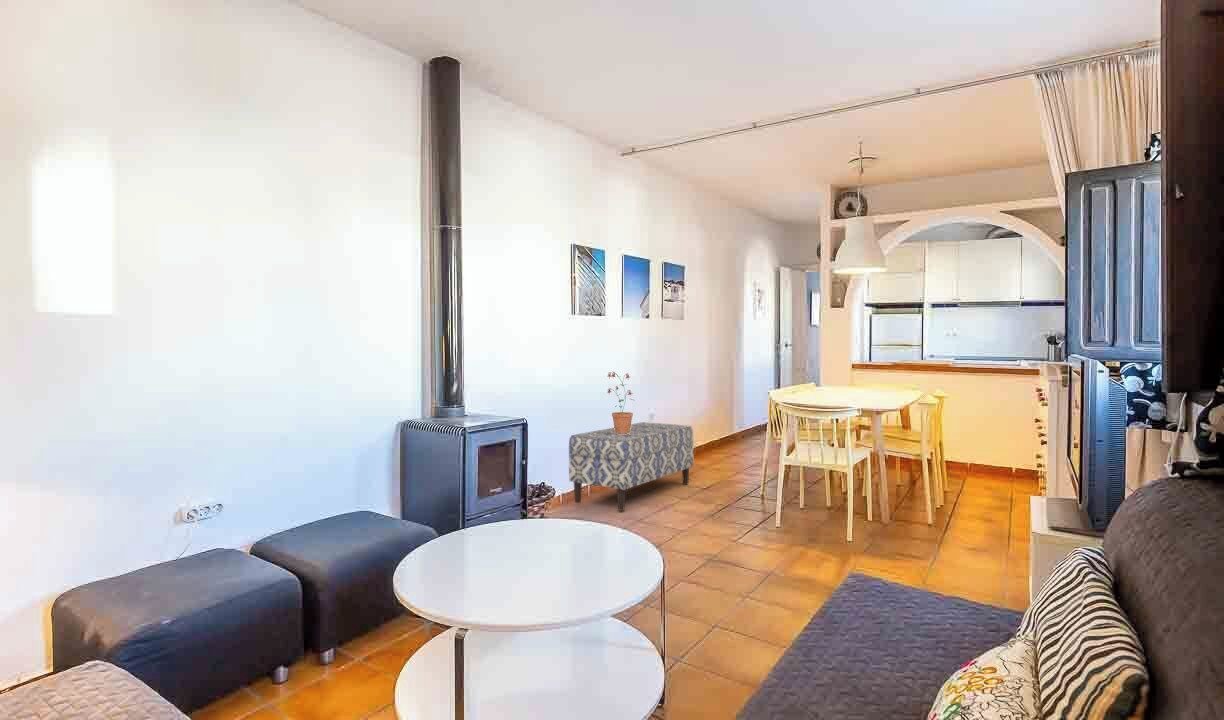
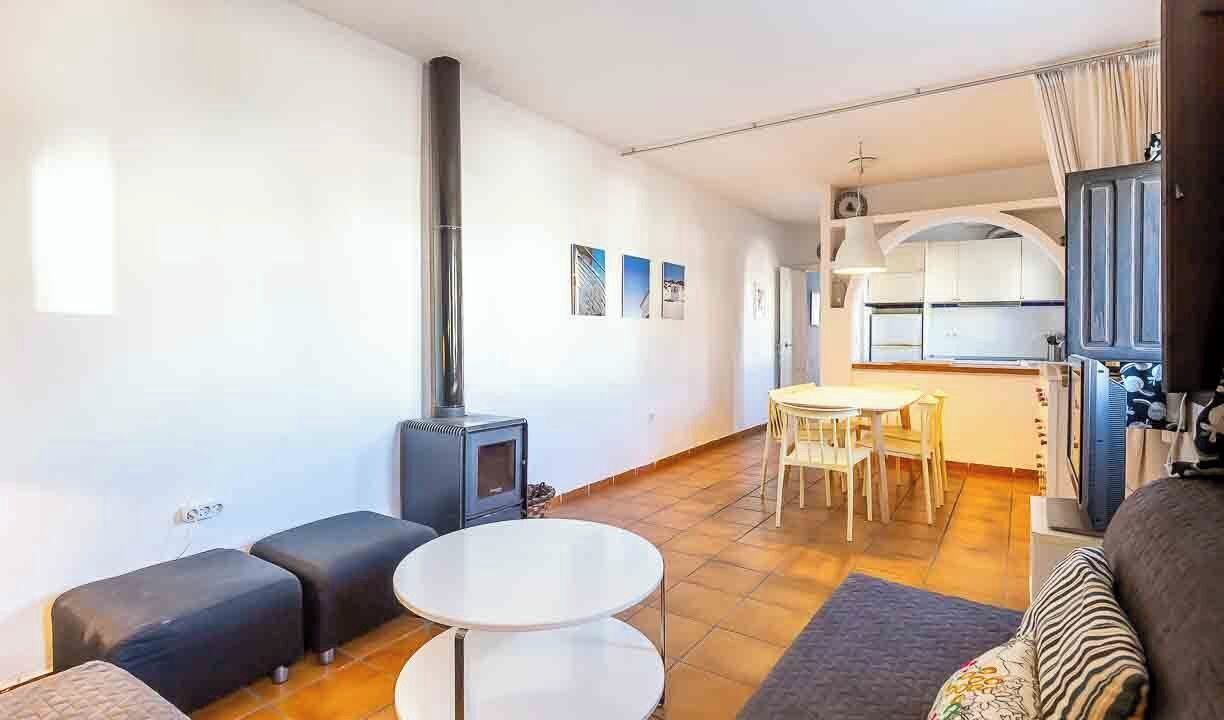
- bench [568,421,695,512]
- potted plant [606,371,634,434]
